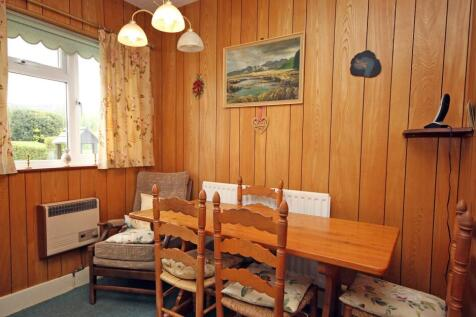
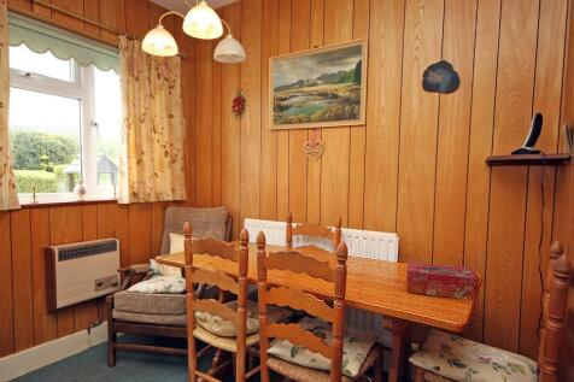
+ tissue box [405,261,481,302]
